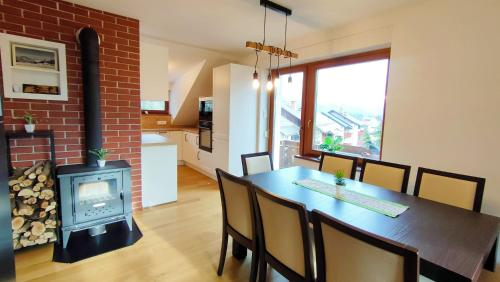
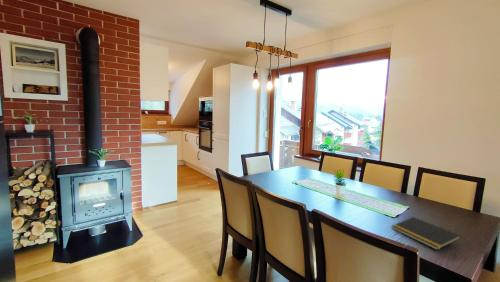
+ notepad [391,216,462,251]
